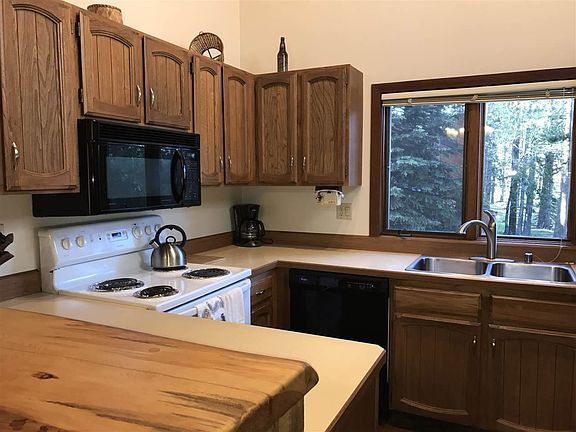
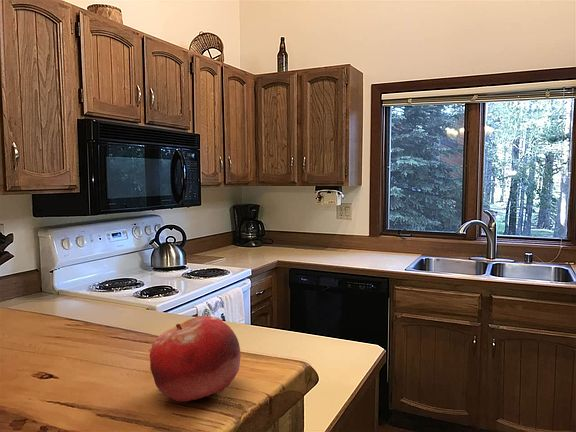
+ fruit [149,315,242,403]
